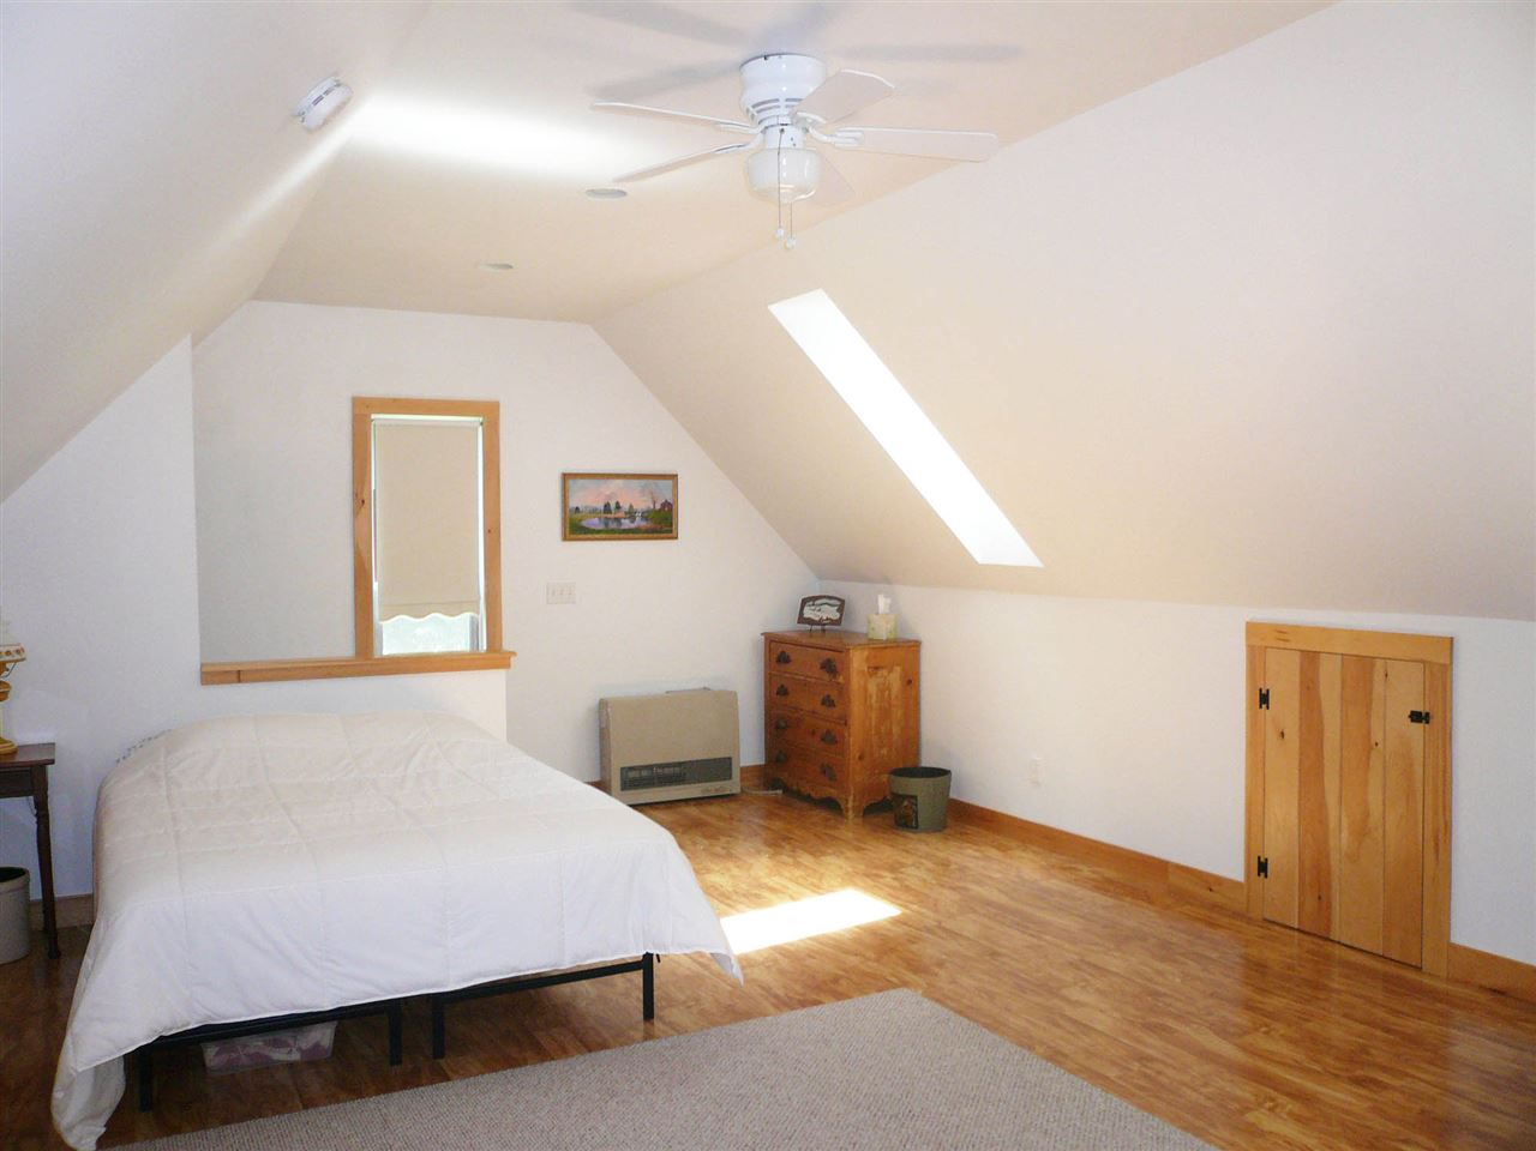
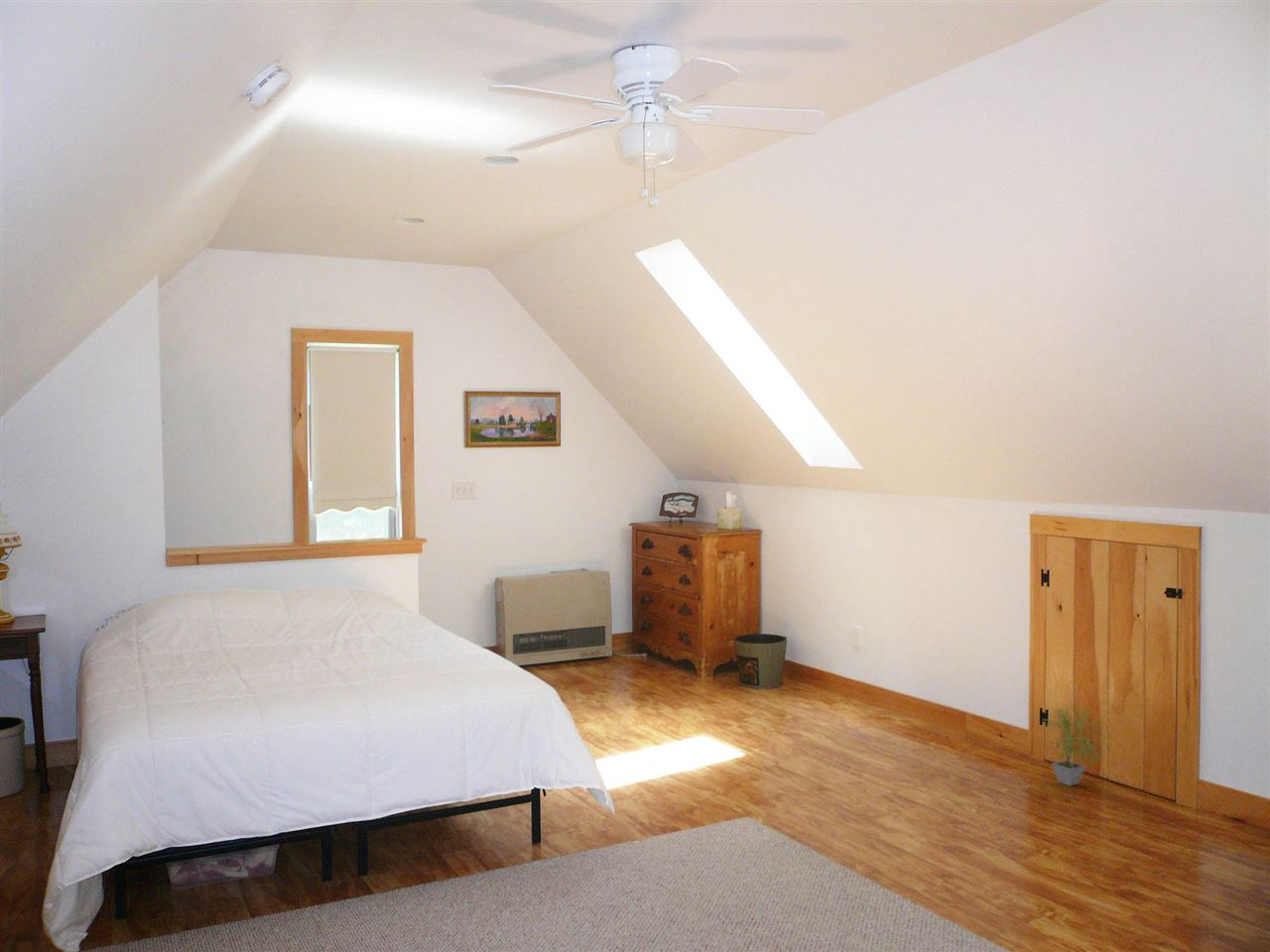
+ potted plant [1040,699,1112,787]
